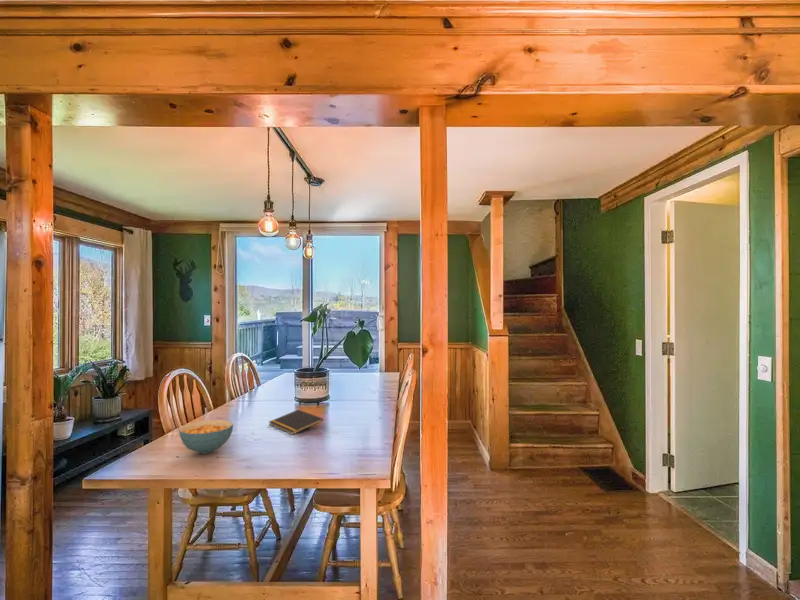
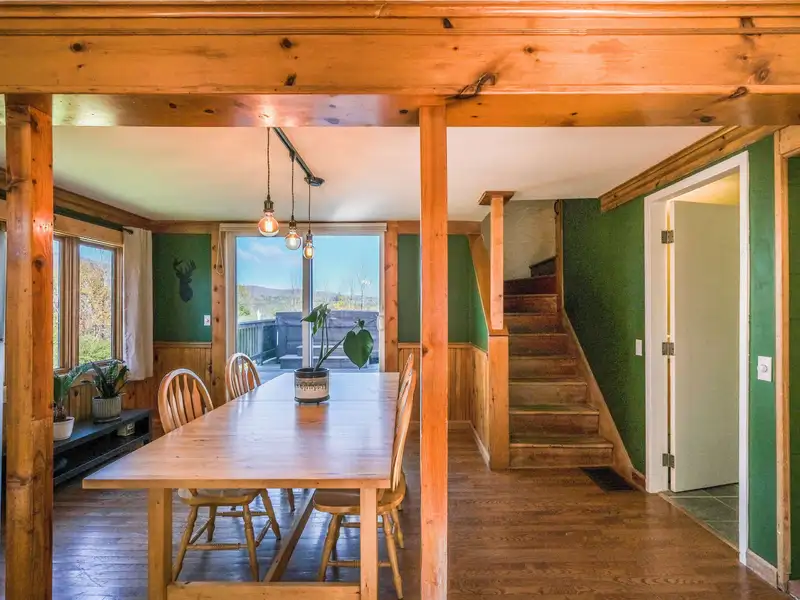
- cereal bowl [178,419,234,455]
- notepad [268,409,324,436]
